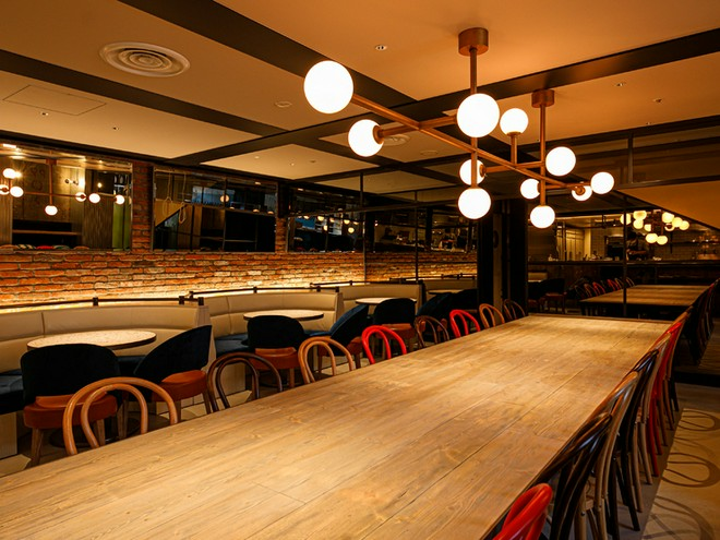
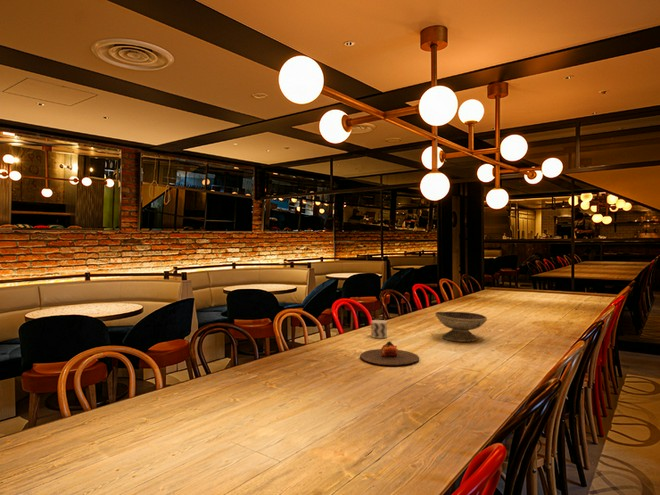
+ plate [359,340,420,367]
+ cup [370,319,388,339]
+ decorative bowl [434,311,488,343]
